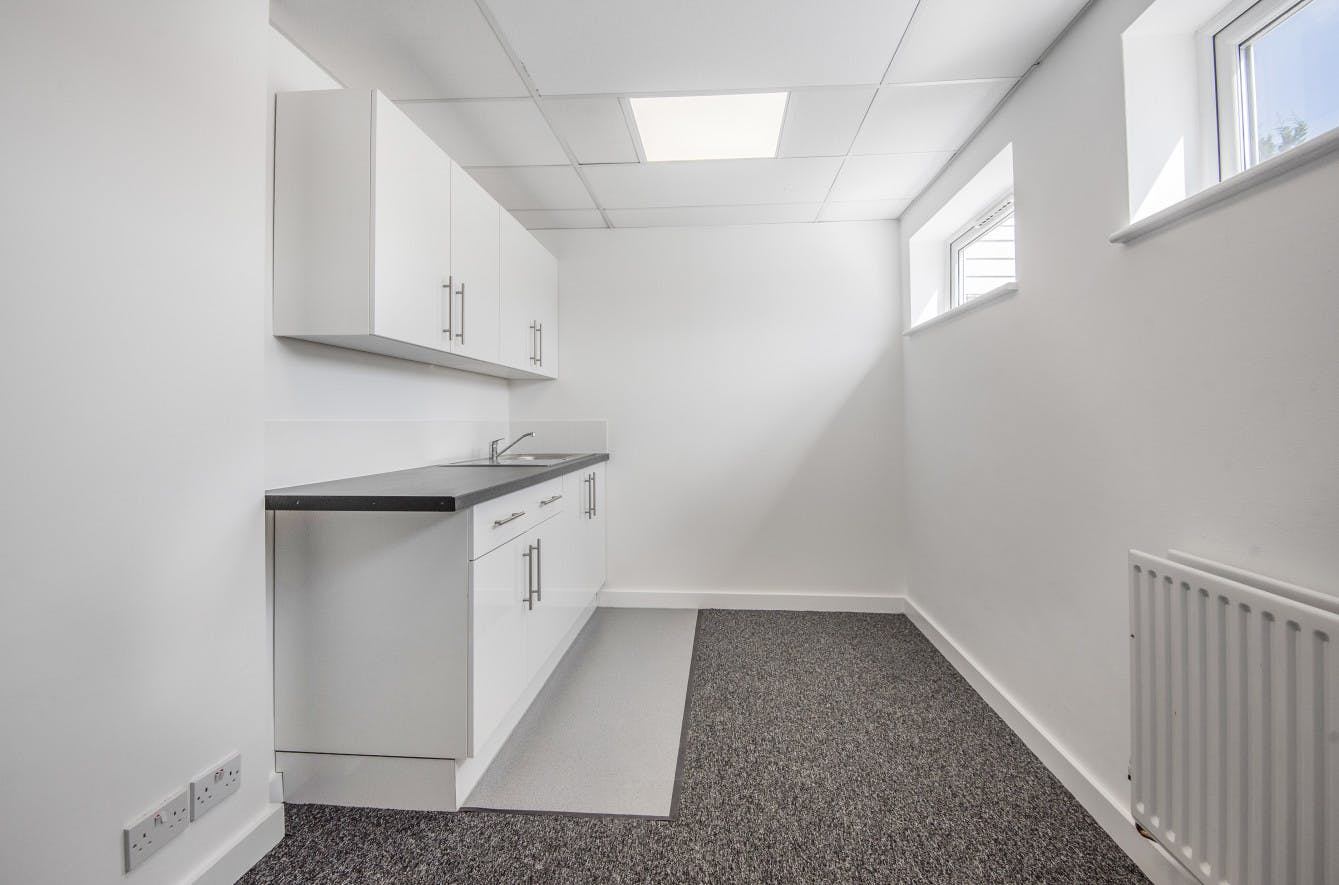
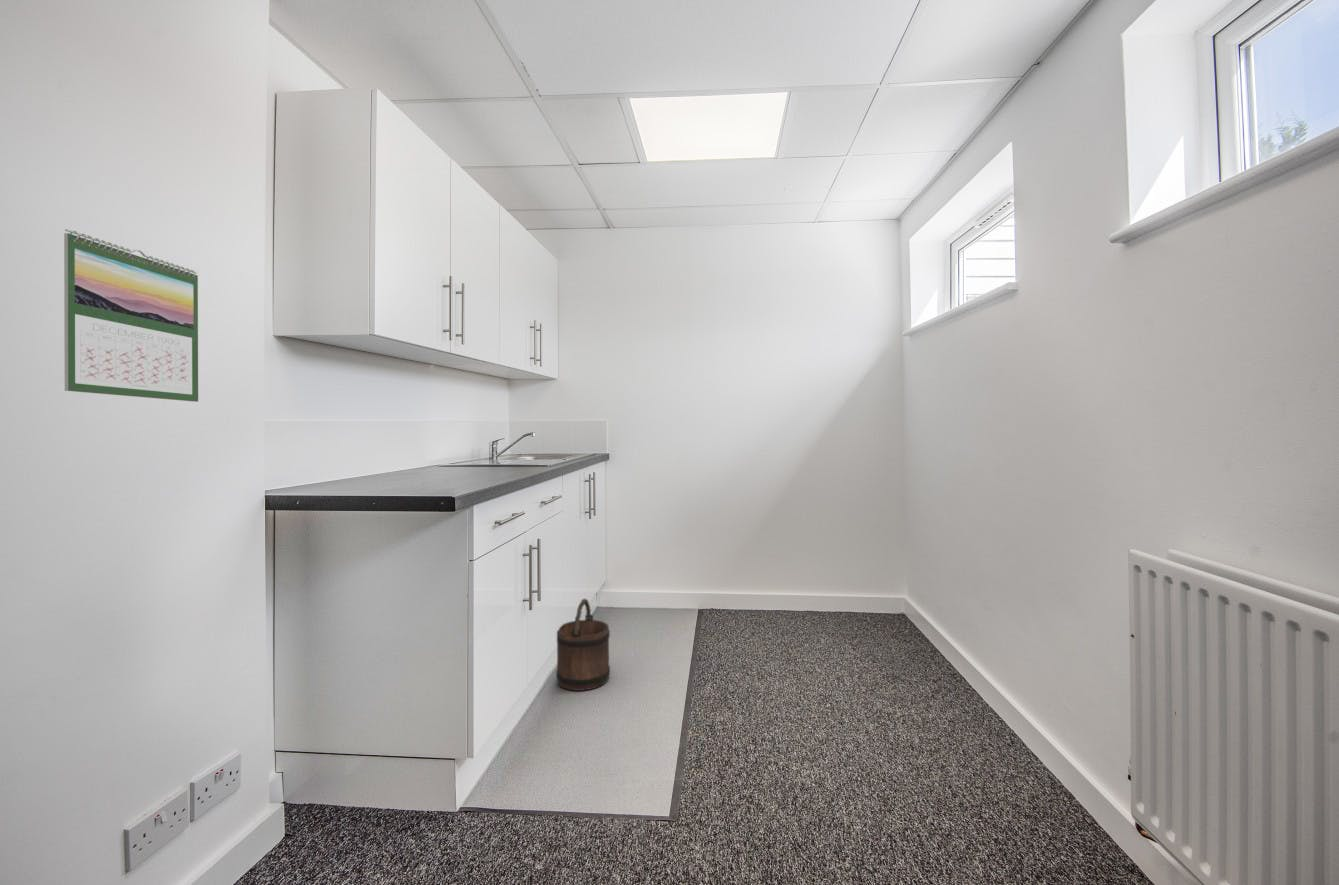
+ bucket [555,598,611,692]
+ calendar [63,228,199,403]
